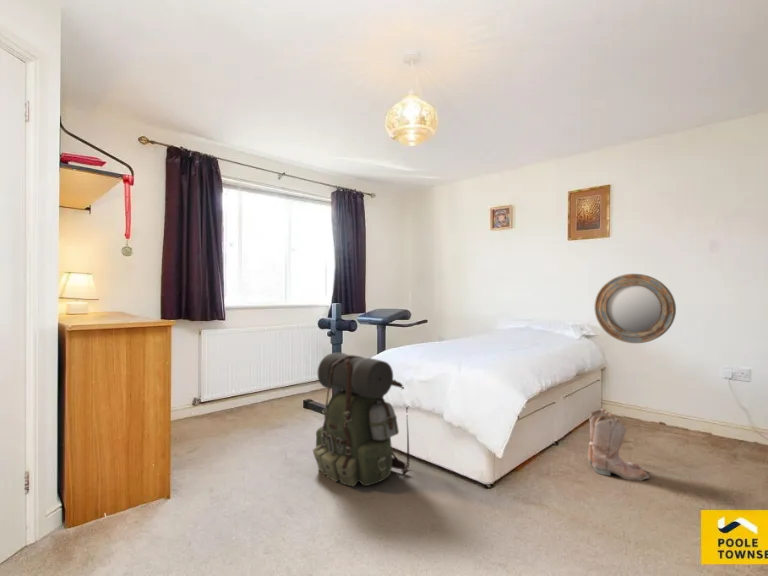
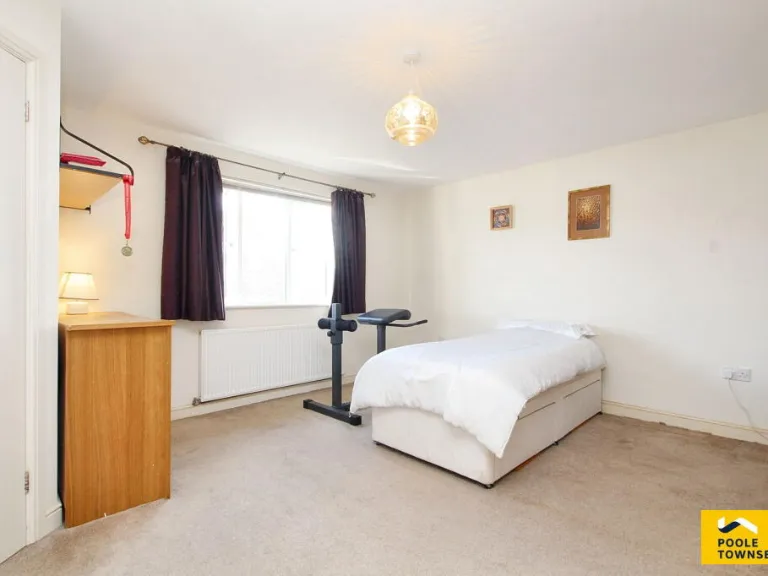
- boots [587,407,650,481]
- backpack [312,352,410,488]
- home mirror [593,273,677,344]
